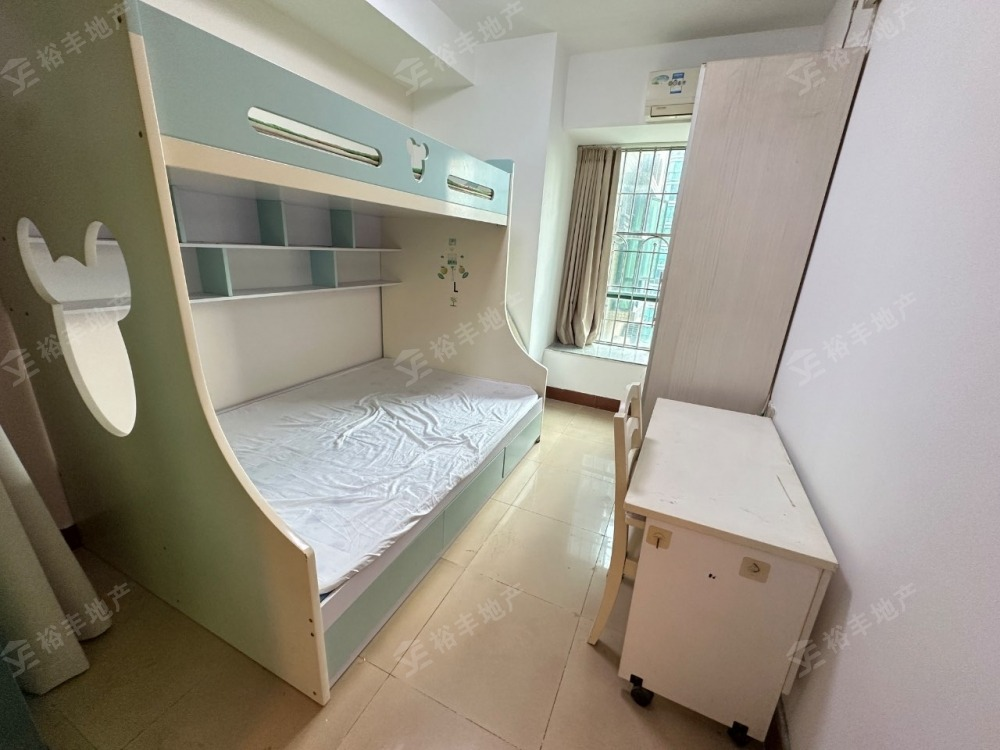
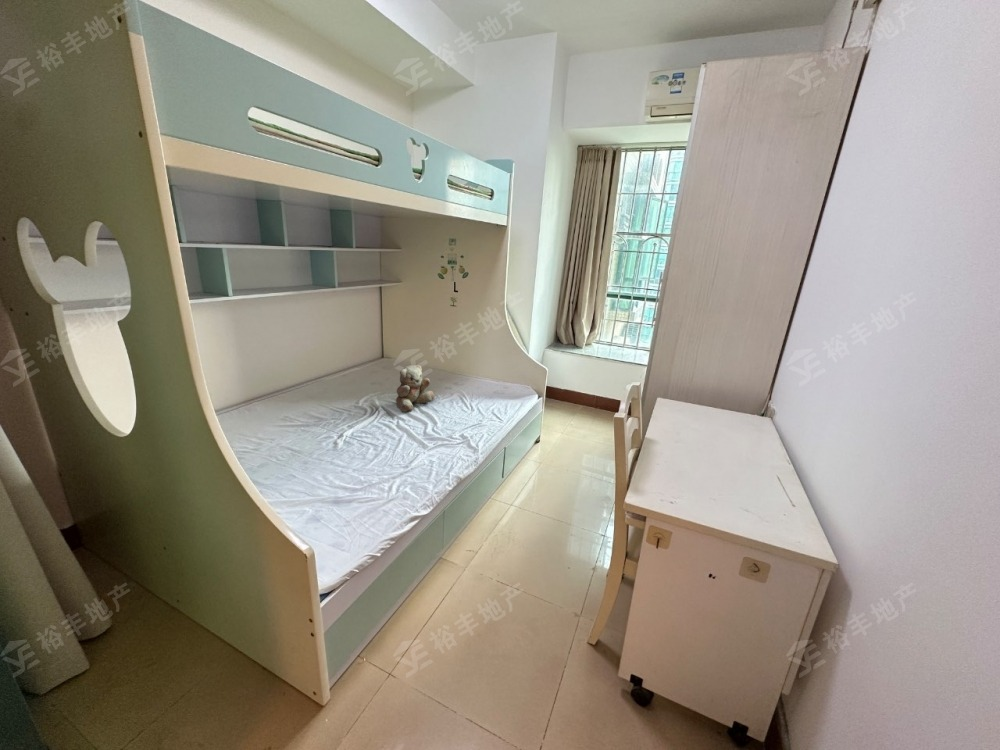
+ teddy bear [395,364,436,413]
